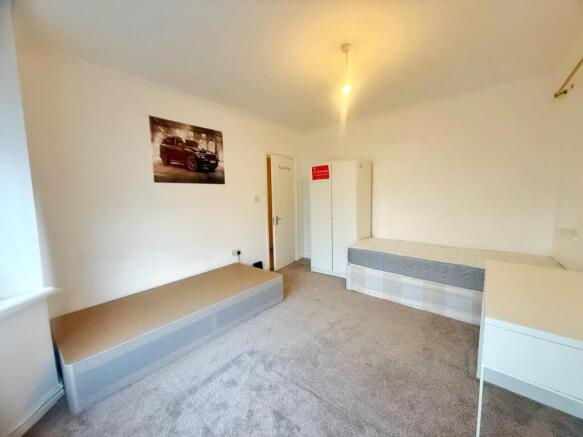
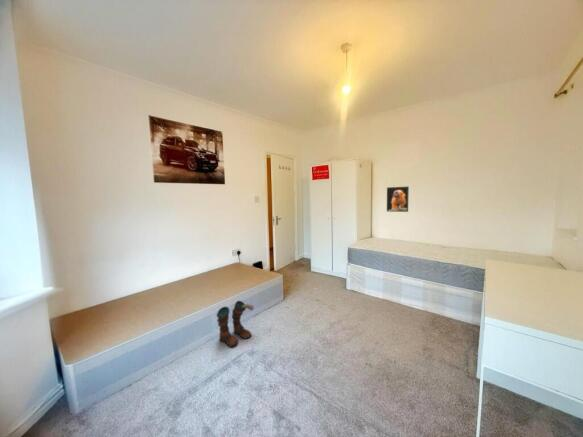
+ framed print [386,185,410,213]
+ boots [216,300,255,348]
